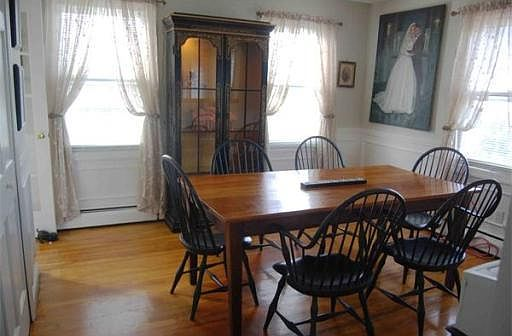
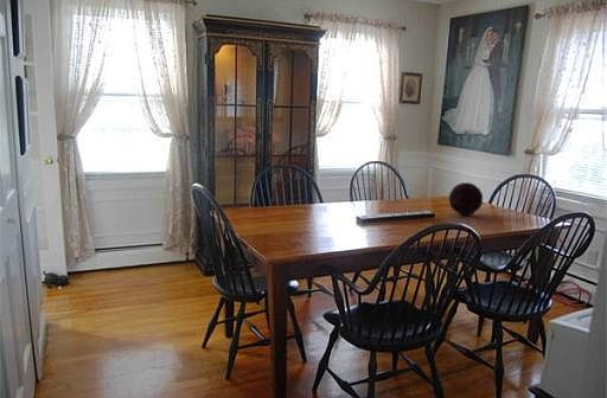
+ decorative orb [448,181,484,217]
